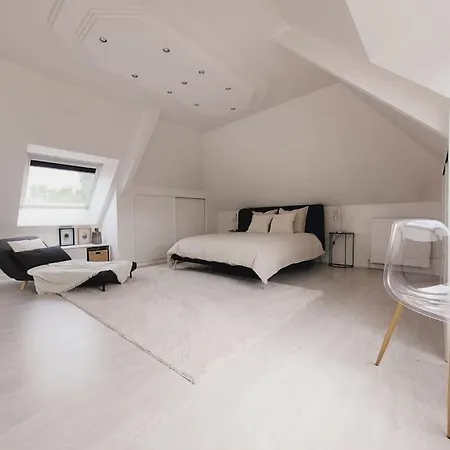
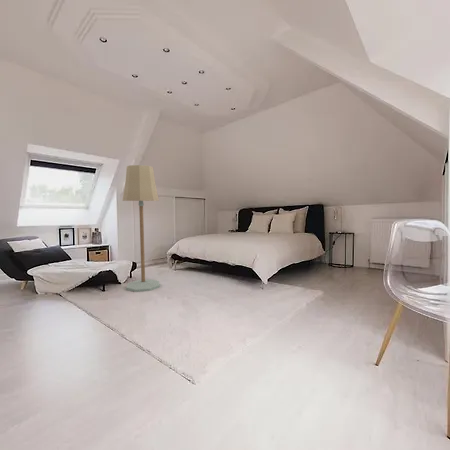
+ floor lamp [122,164,160,293]
